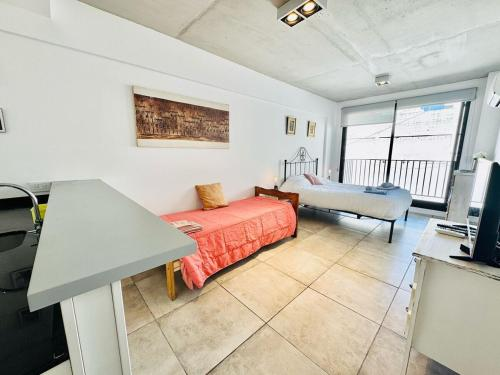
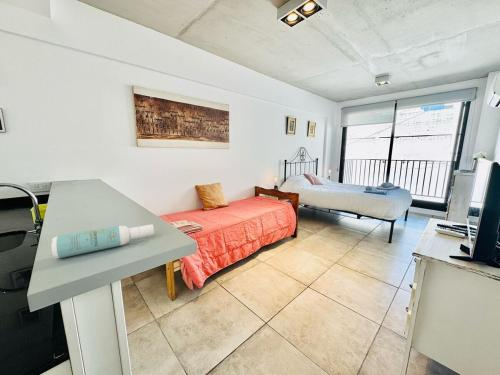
+ spray bottle [51,223,155,259]
